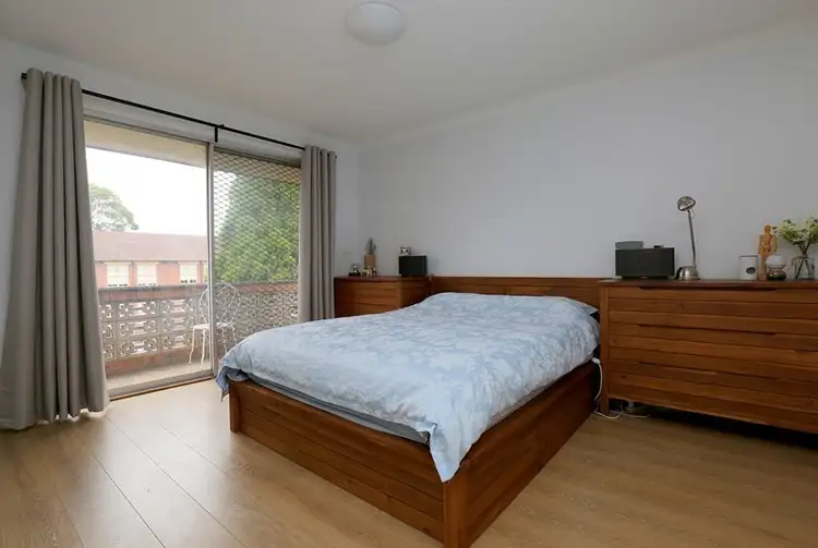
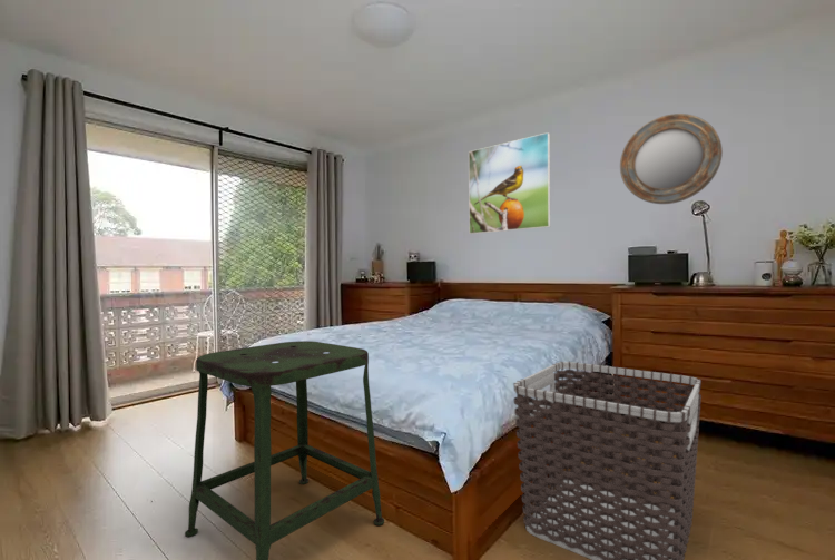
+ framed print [468,131,551,235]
+ clothes hamper [512,361,703,560]
+ stool [184,340,385,560]
+ home mirror [619,112,724,205]
